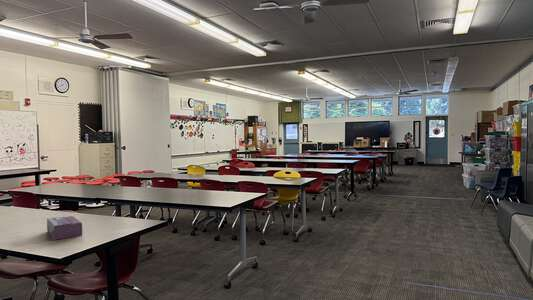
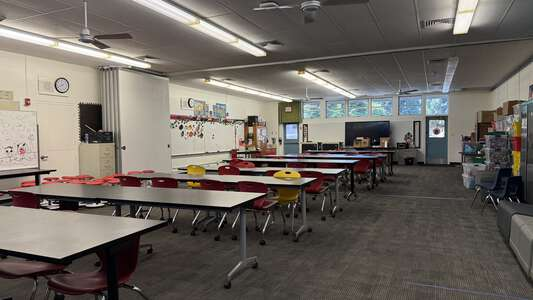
- tissue box [46,215,83,241]
